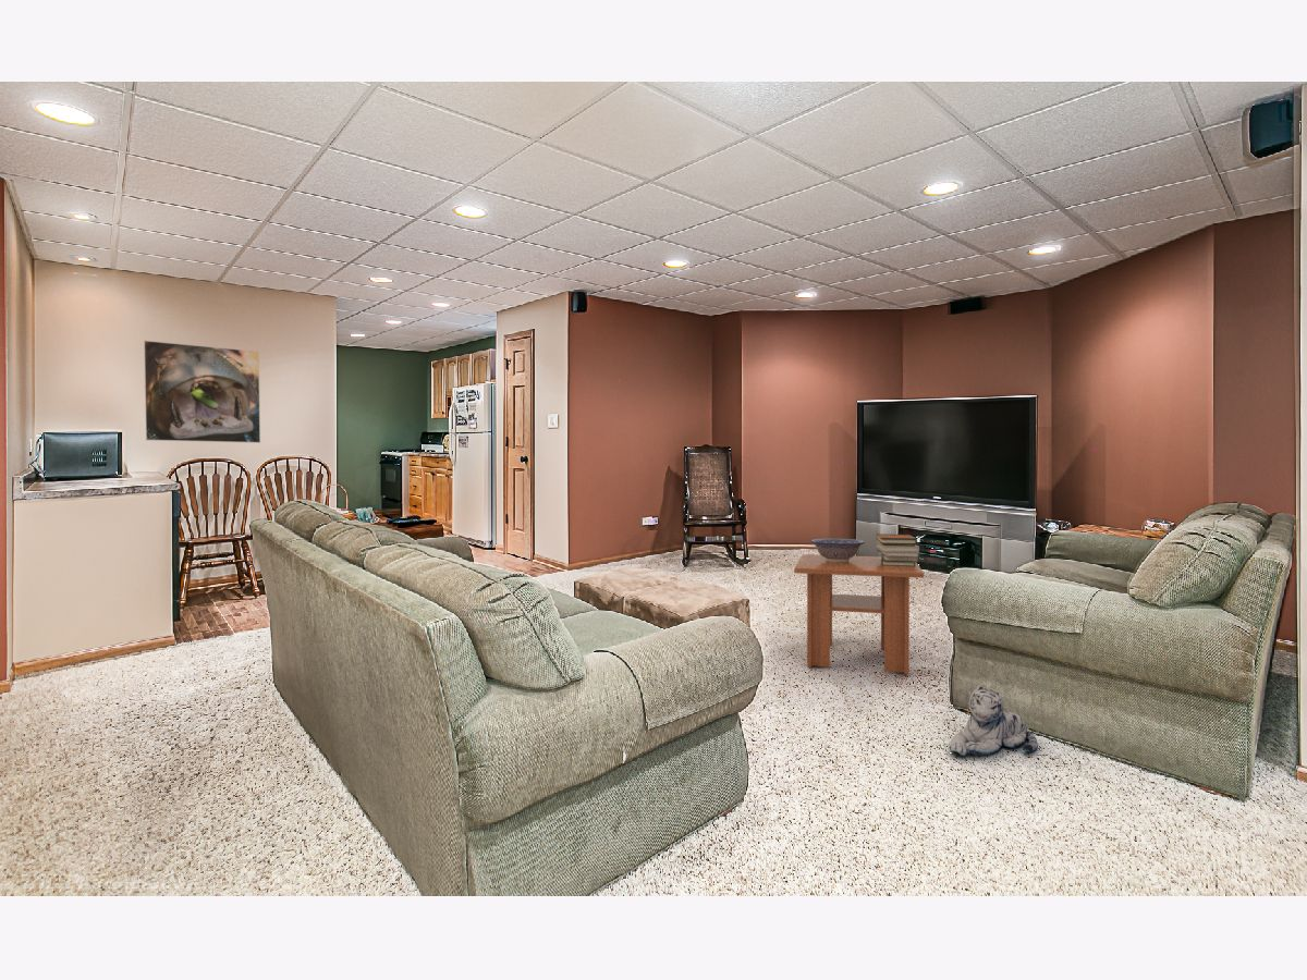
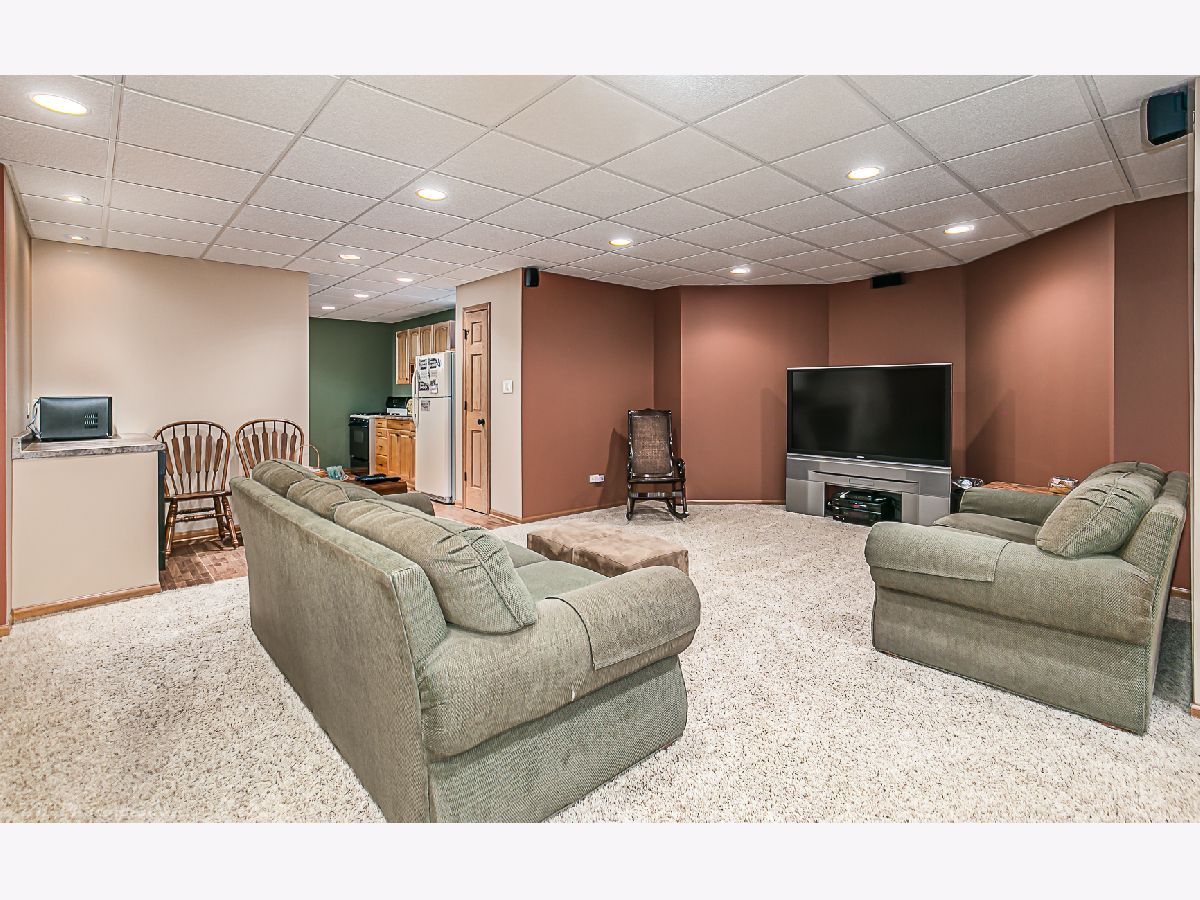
- book stack [875,532,920,566]
- decorative bowl [809,538,866,562]
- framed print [143,340,261,444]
- coffee table [793,553,925,675]
- plush toy [949,685,1039,758]
